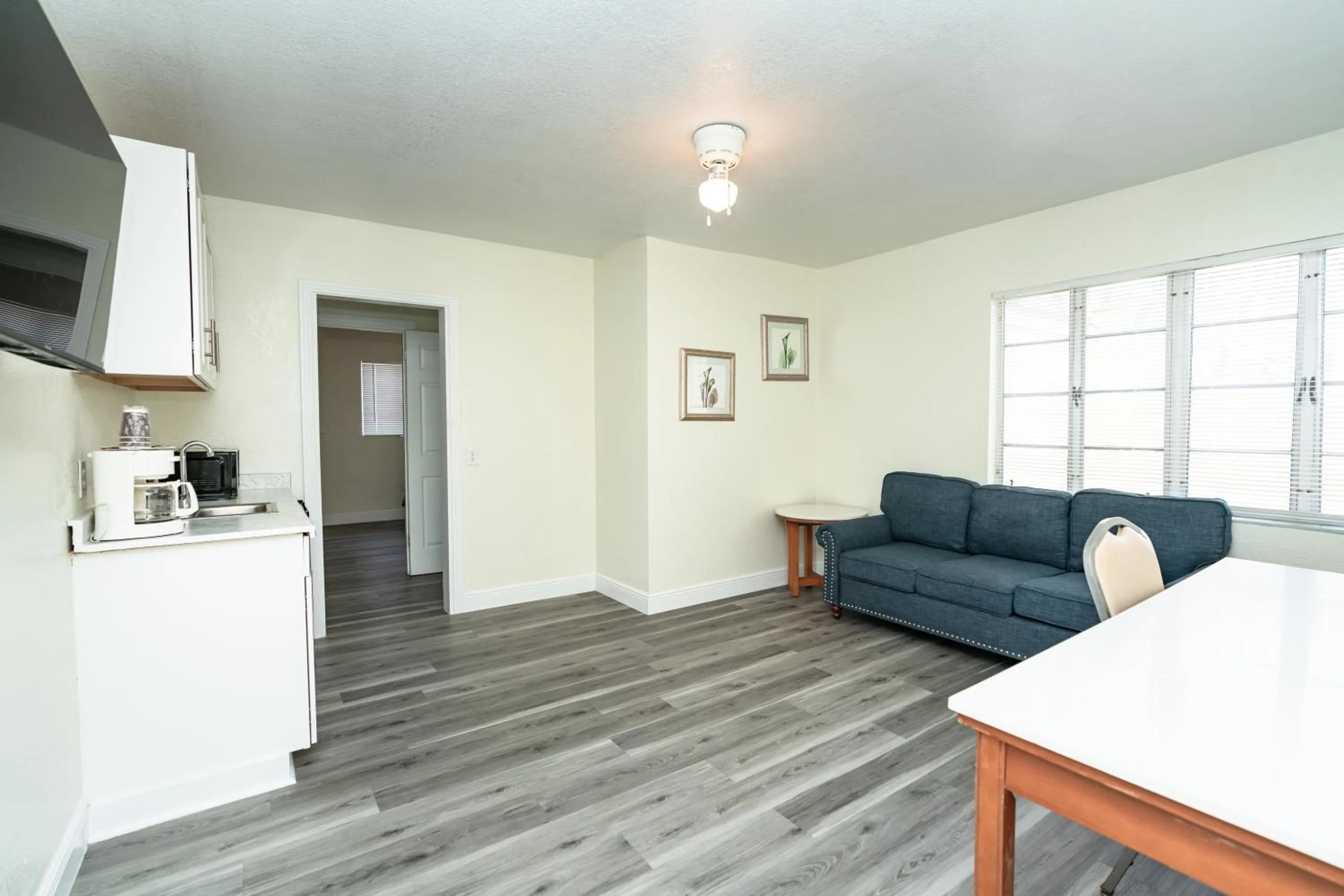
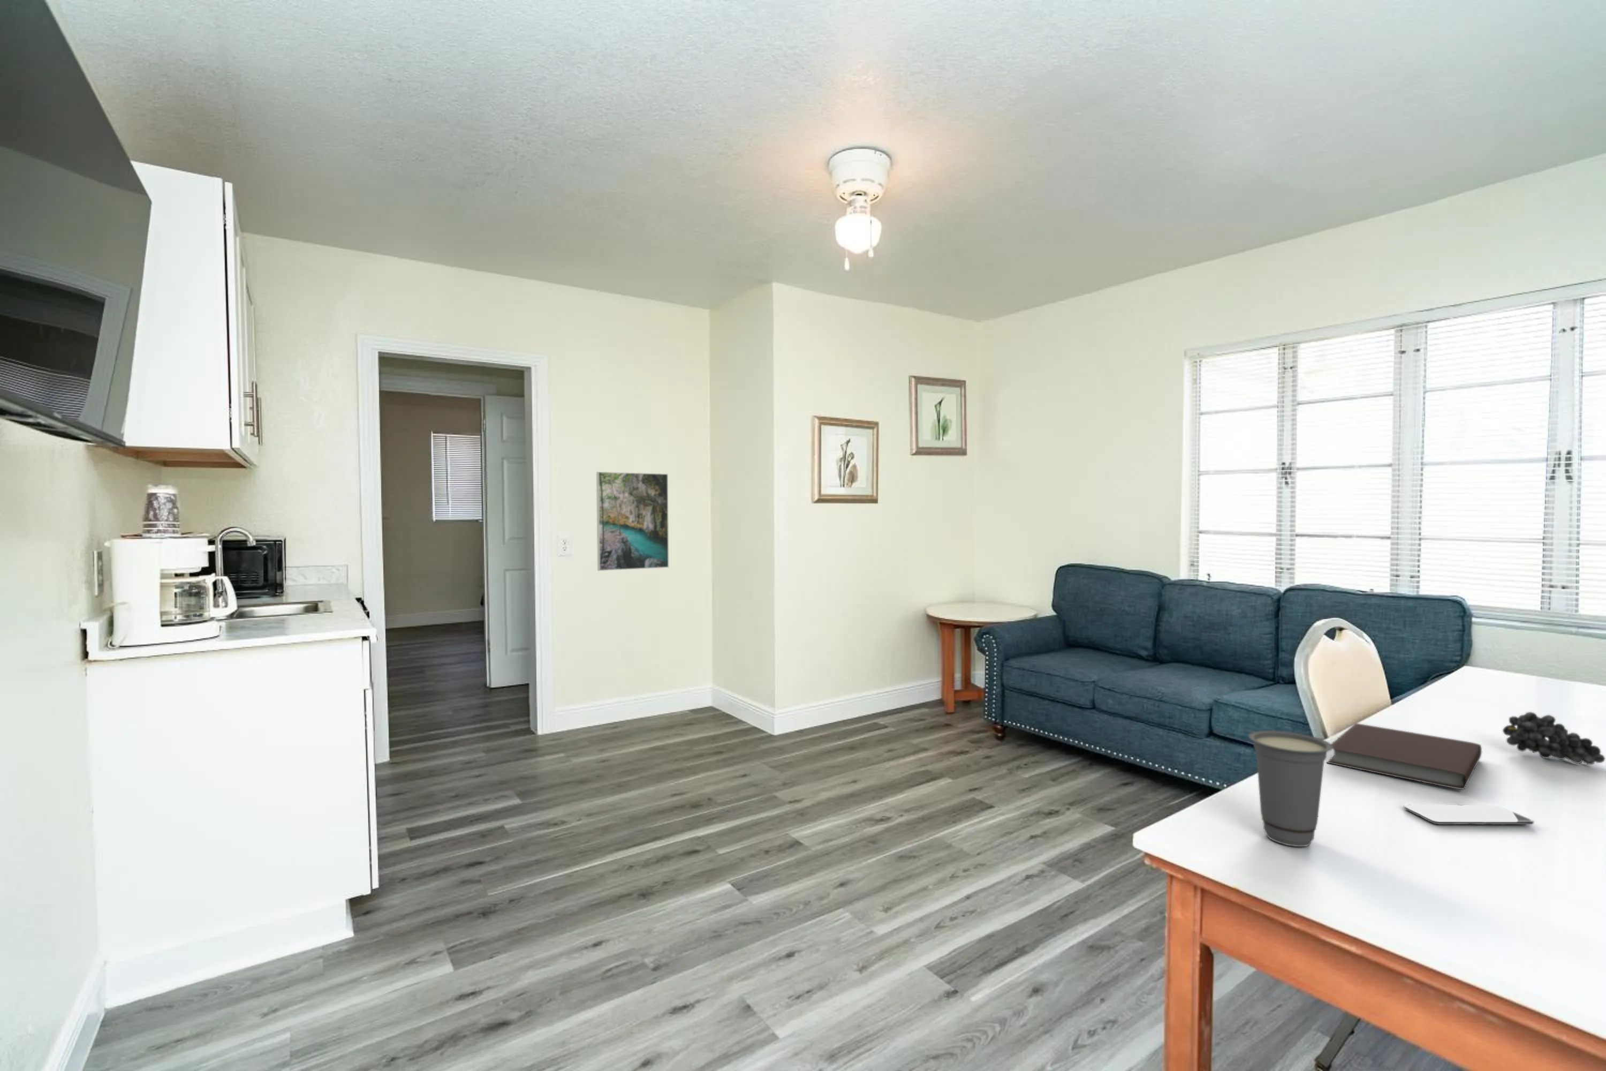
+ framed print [596,471,669,571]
+ cup [1248,730,1334,847]
+ notebook [1326,722,1483,790]
+ fruit [1502,711,1606,765]
+ smartphone [1404,804,1534,825]
